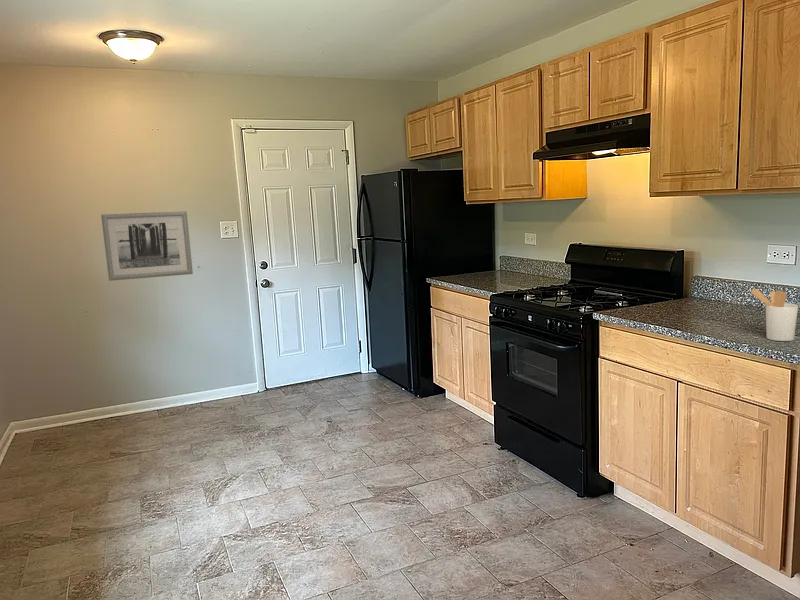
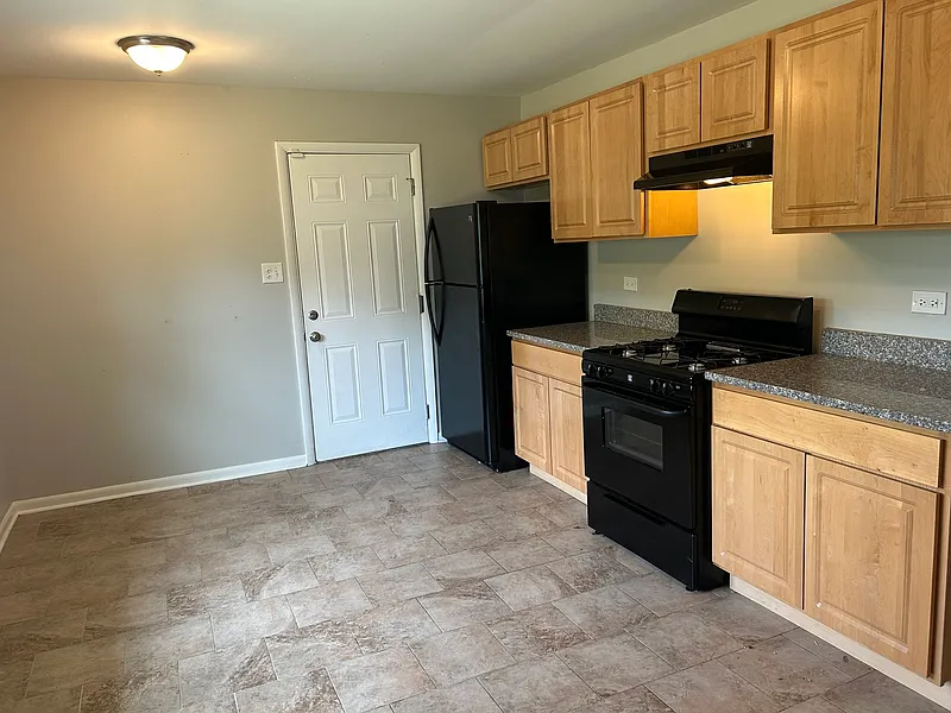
- wall art [100,210,194,282]
- utensil holder [749,288,799,342]
